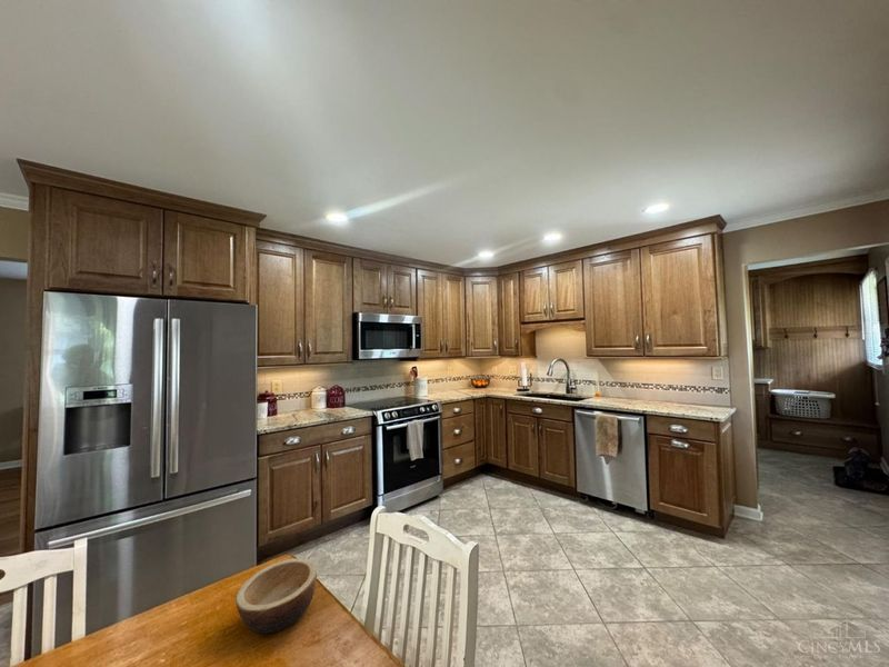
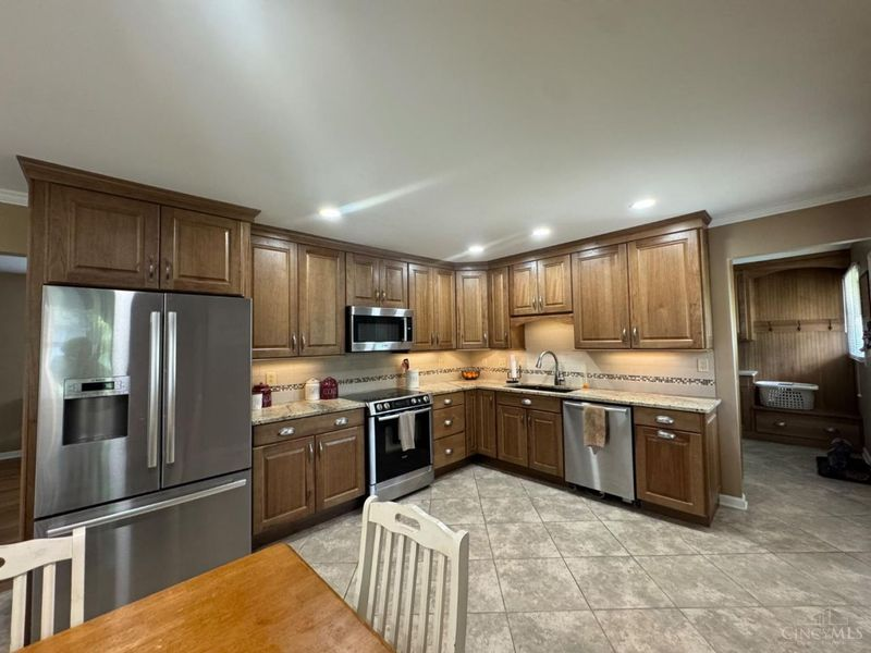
- bowl [234,557,318,635]
